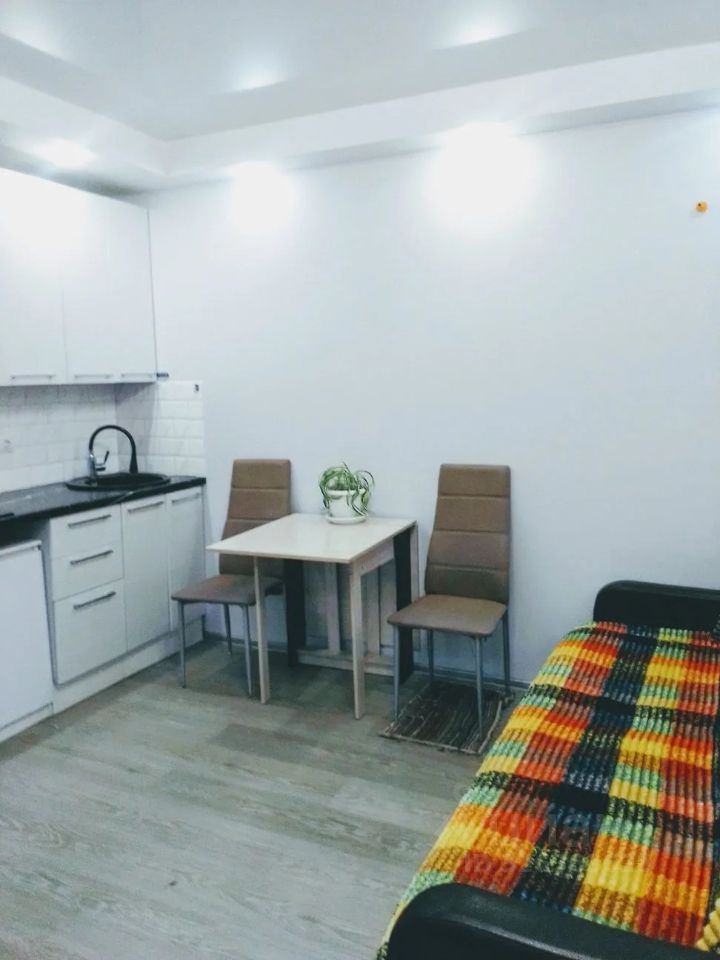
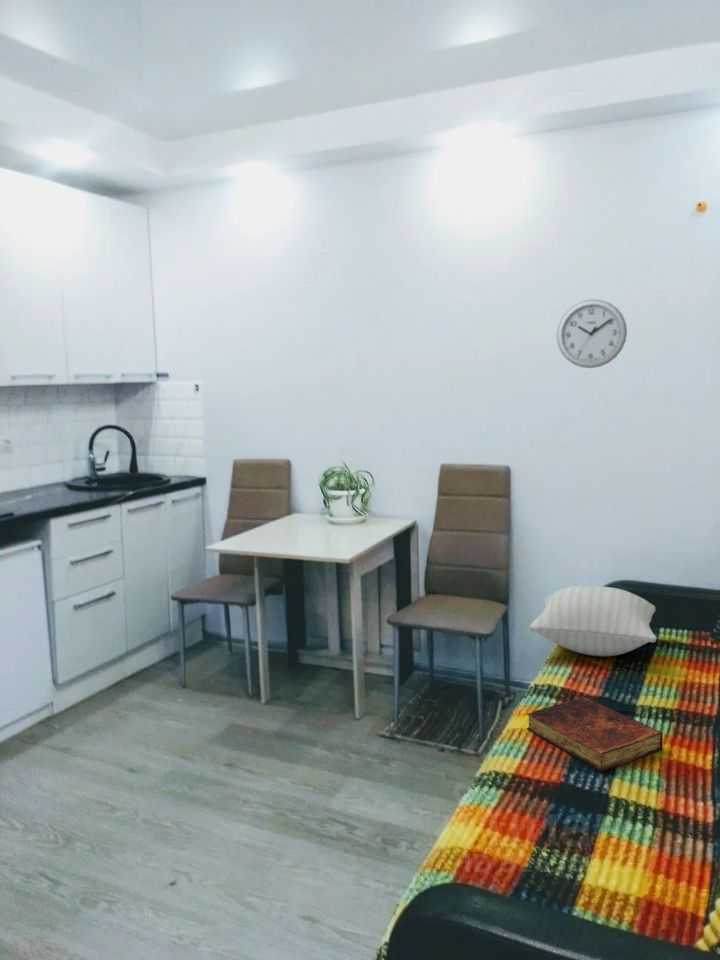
+ book [526,696,664,773]
+ wall clock [556,298,628,369]
+ pillow [528,585,658,657]
